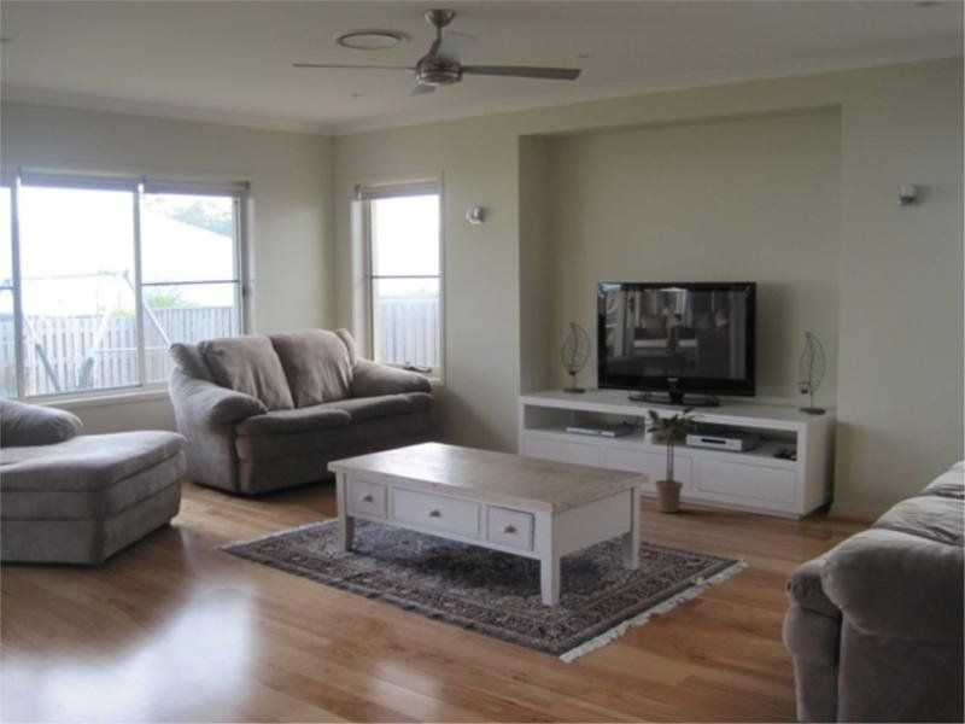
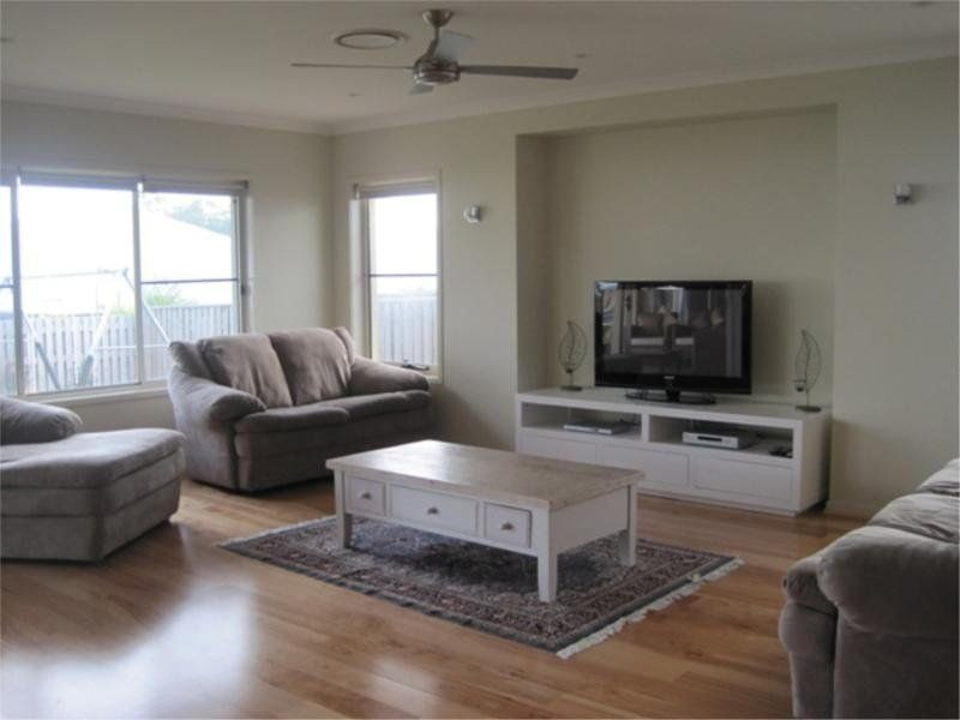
- potted plant [638,405,707,514]
